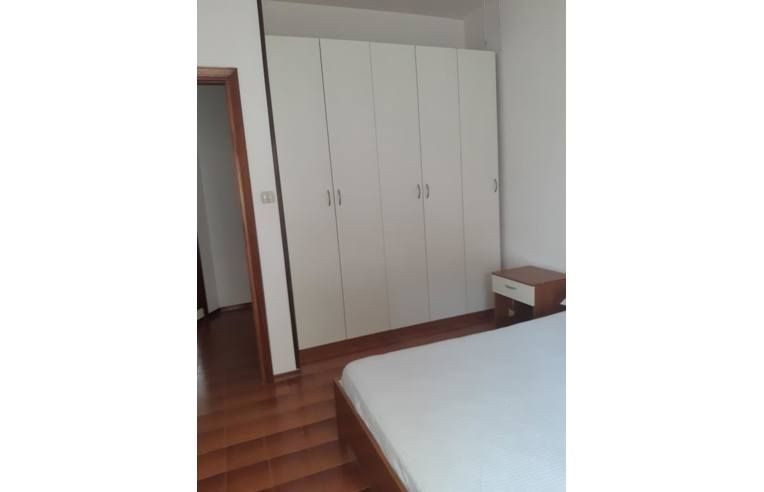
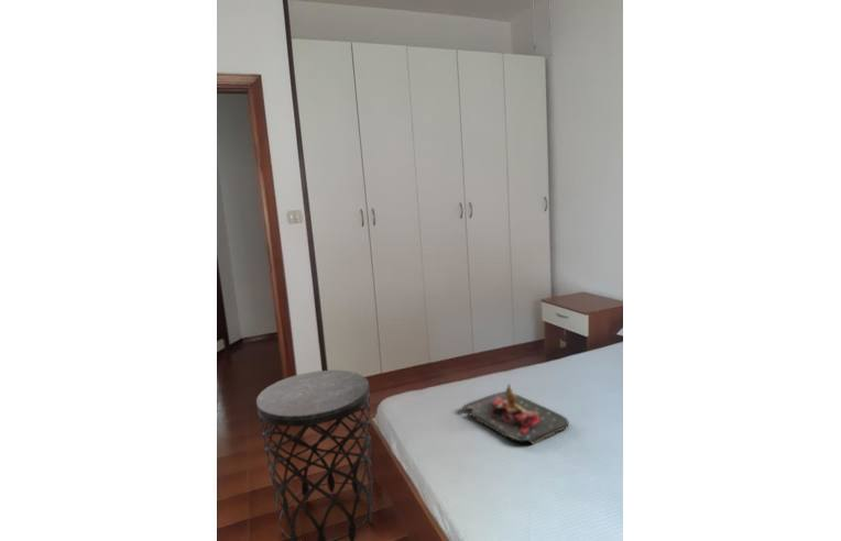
+ side table [255,369,374,541]
+ tray [460,383,570,445]
